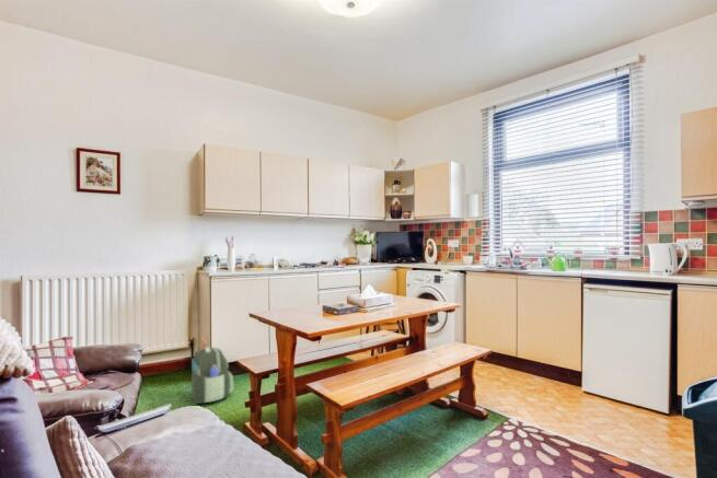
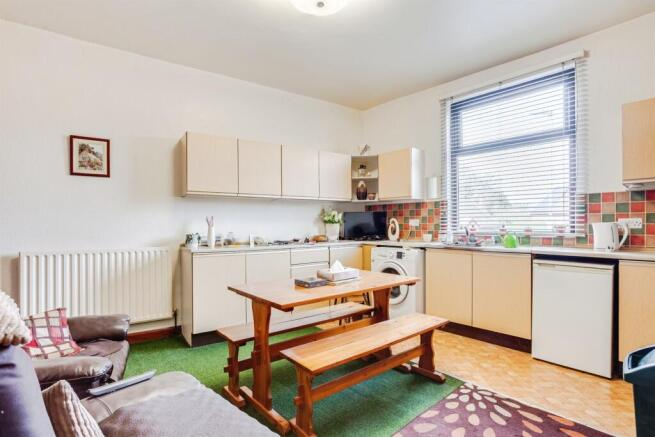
- backpack [190,336,234,405]
